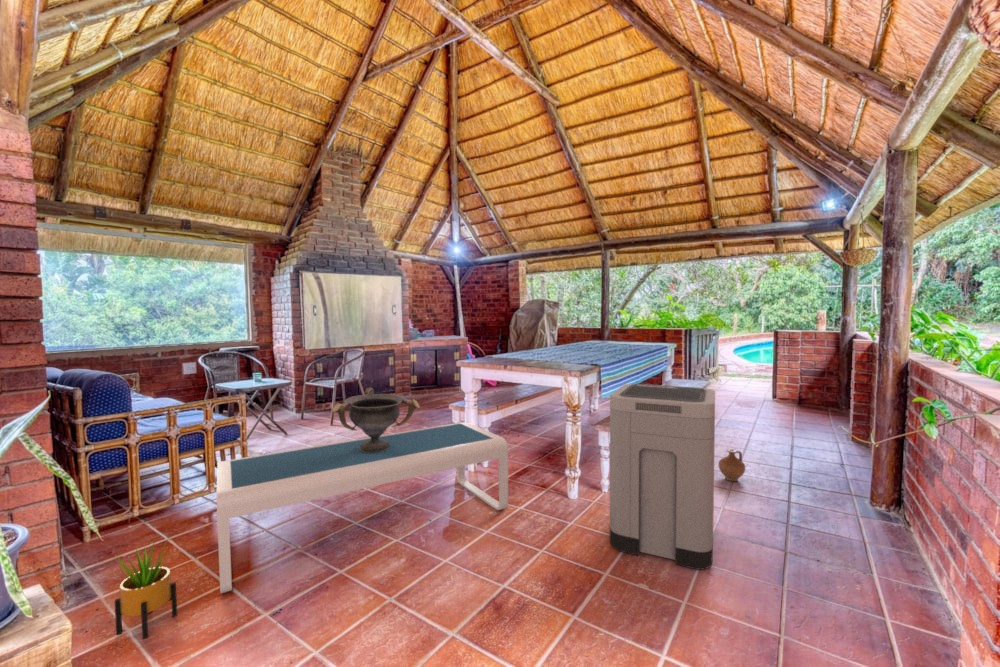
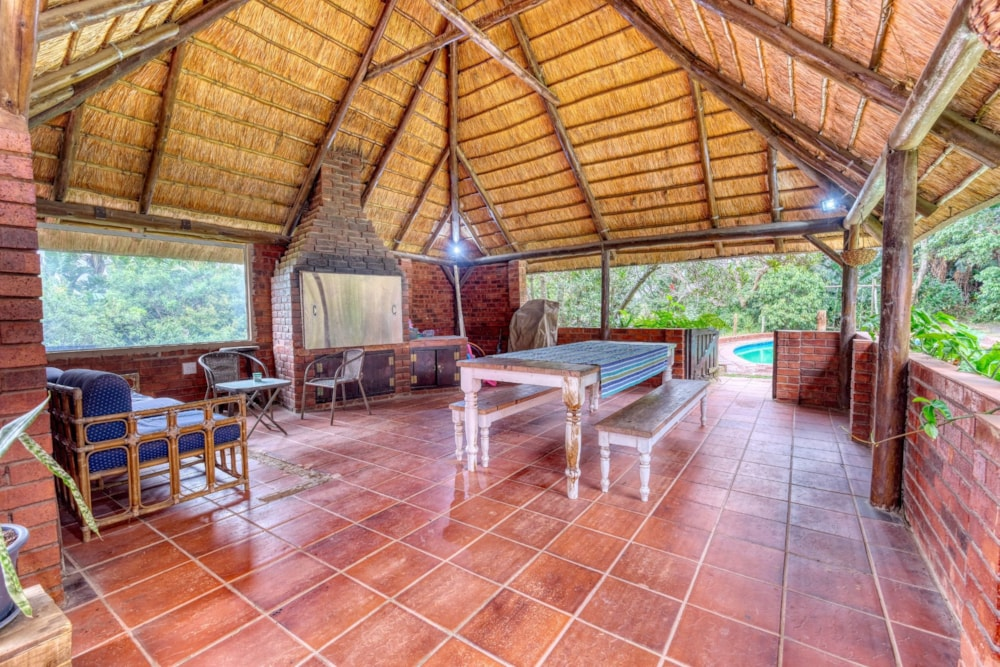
- trash can [609,383,716,571]
- potted plant [113,534,178,640]
- coffee table [216,421,509,595]
- ceramic jug [717,449,746,482]
- decorative bowl [331,387,421,453]
